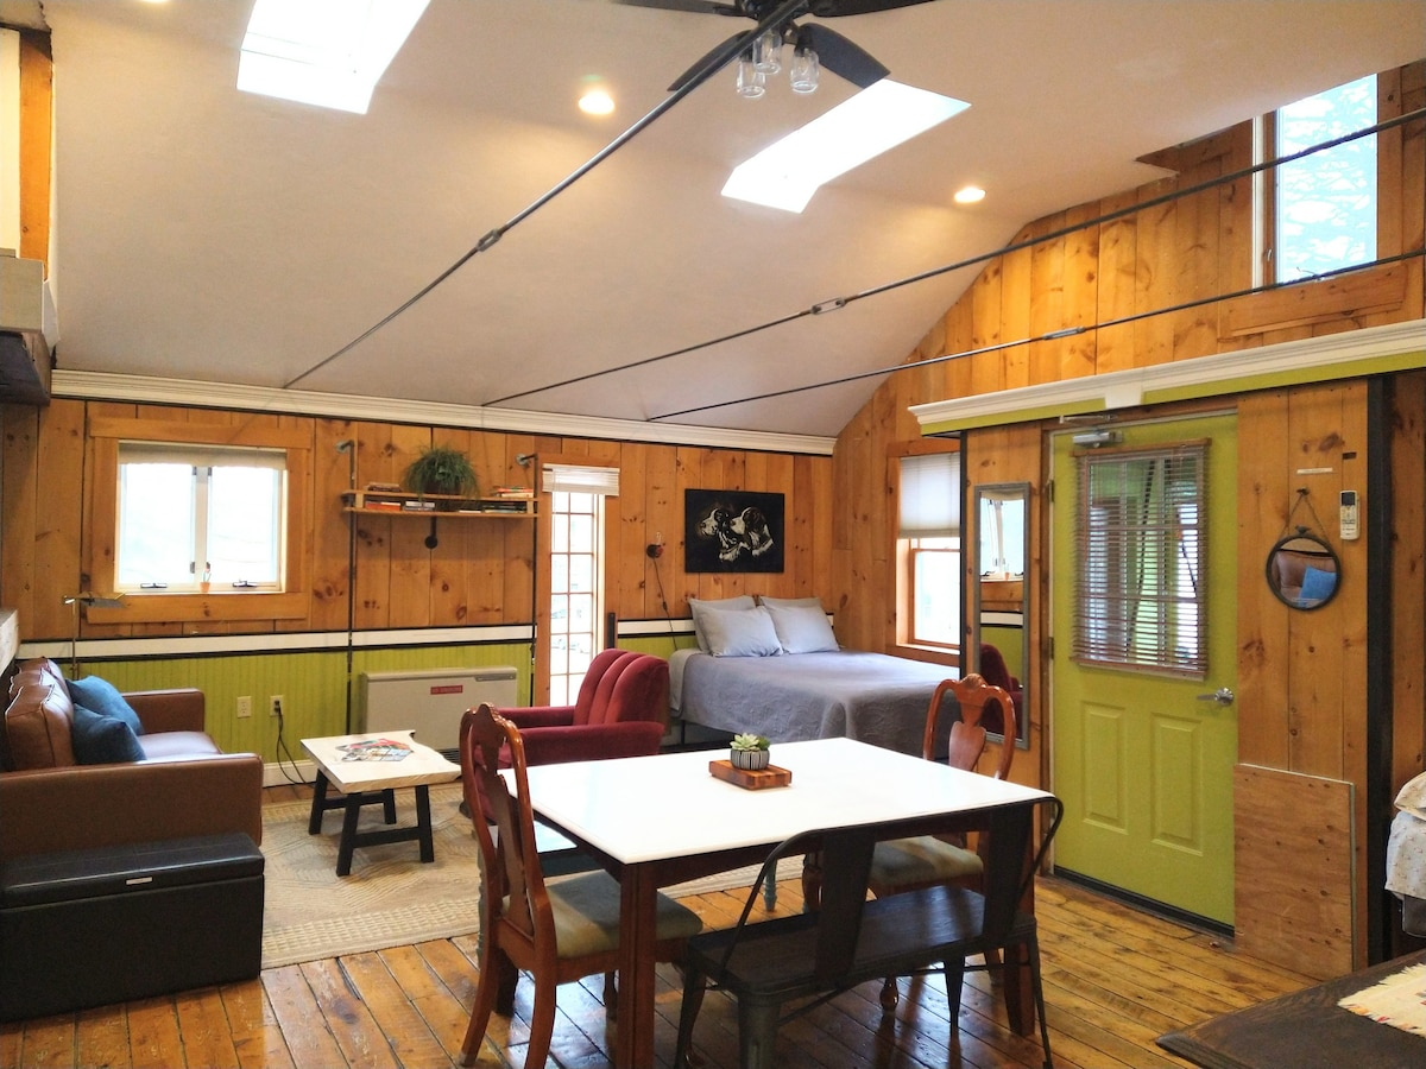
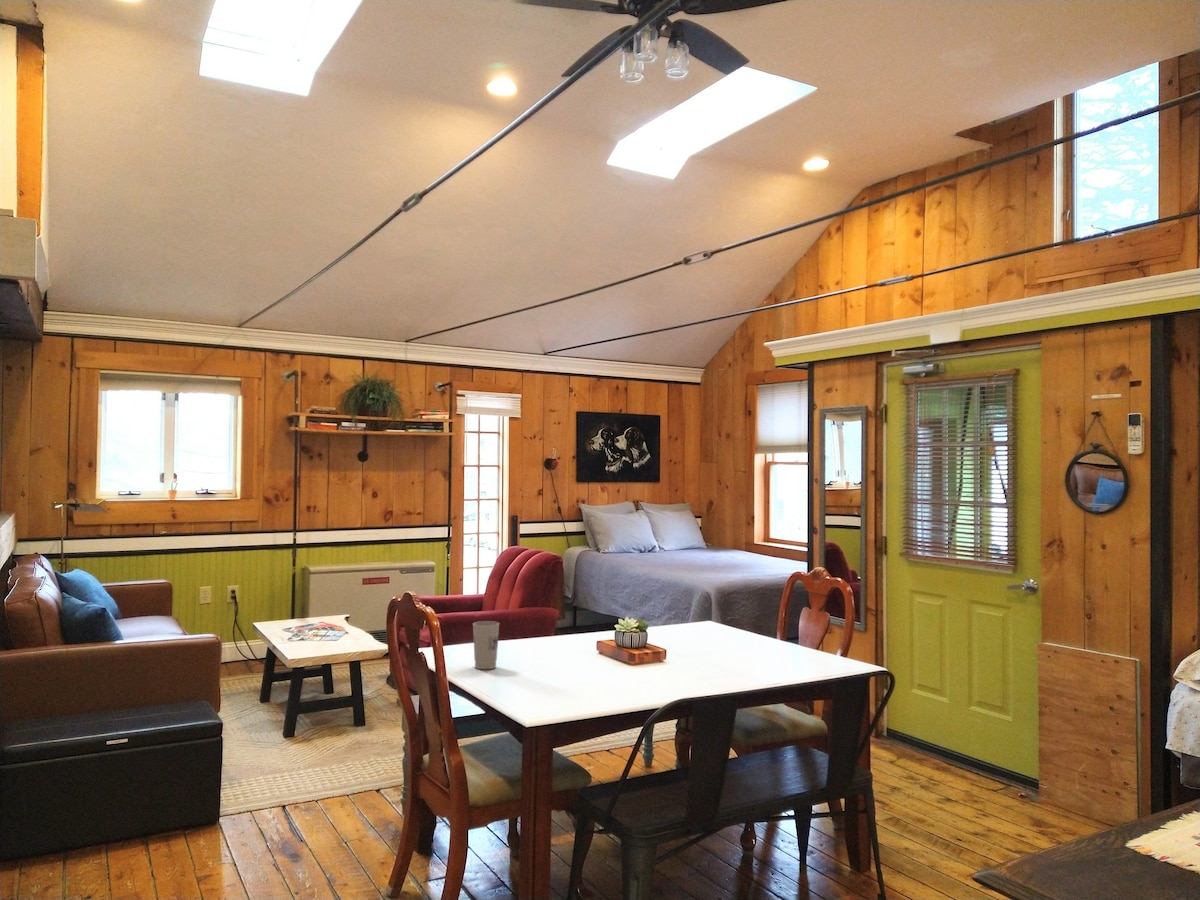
+ cup [472,620,500,670]
